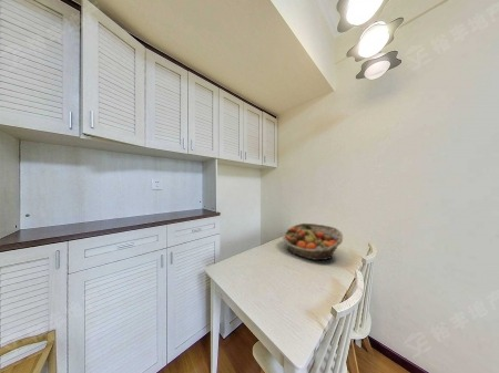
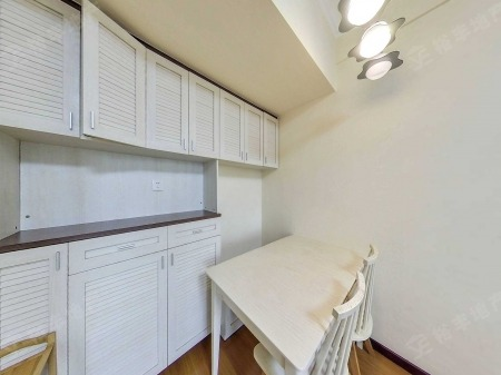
- fruit basket [282,222,344,261]
